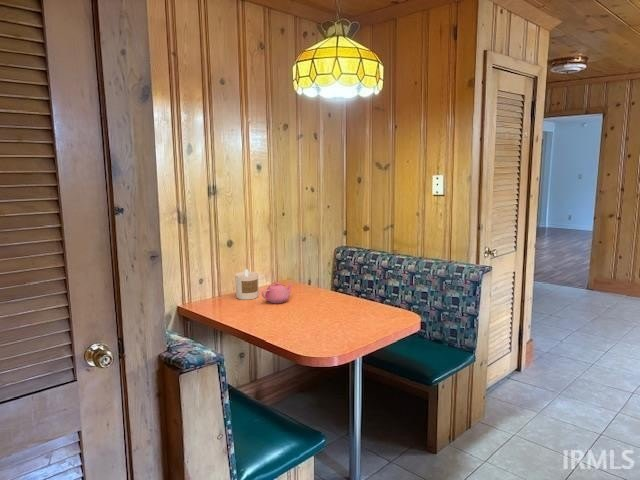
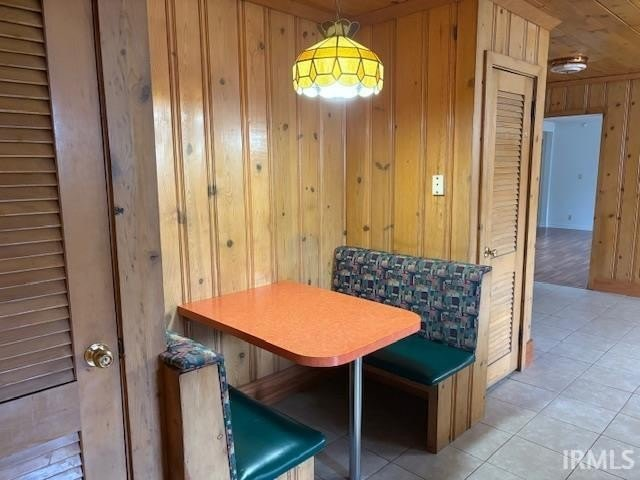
- teapot [261,281,295,304]
- candle [234,268,259,301]
